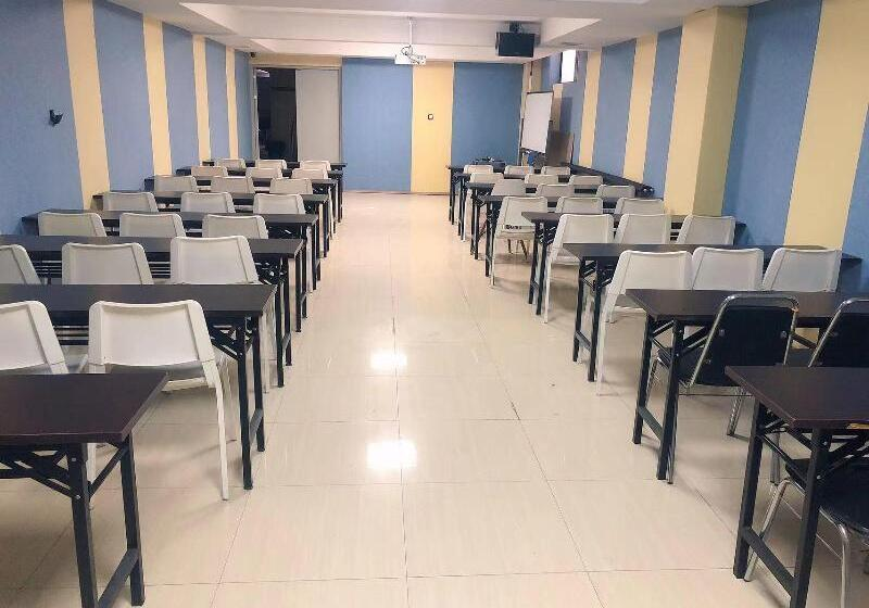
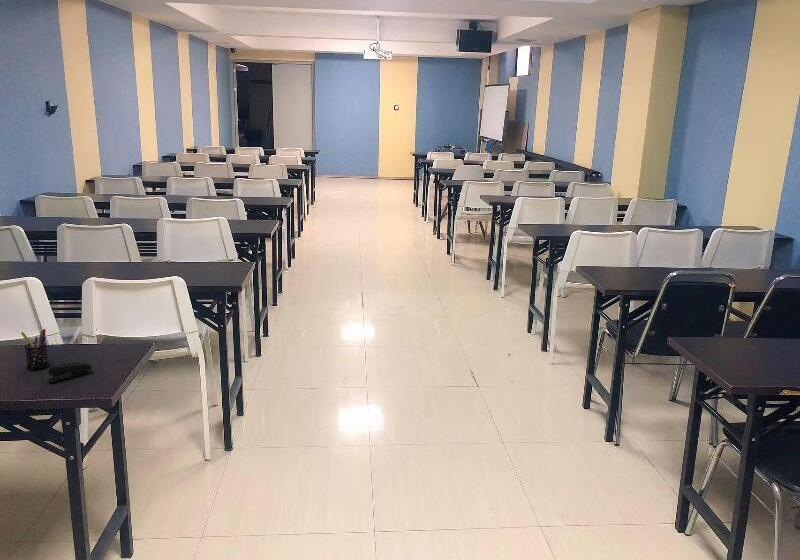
+ stapler [47,361,95,383]
+ pen holder [20,328,50,371]
